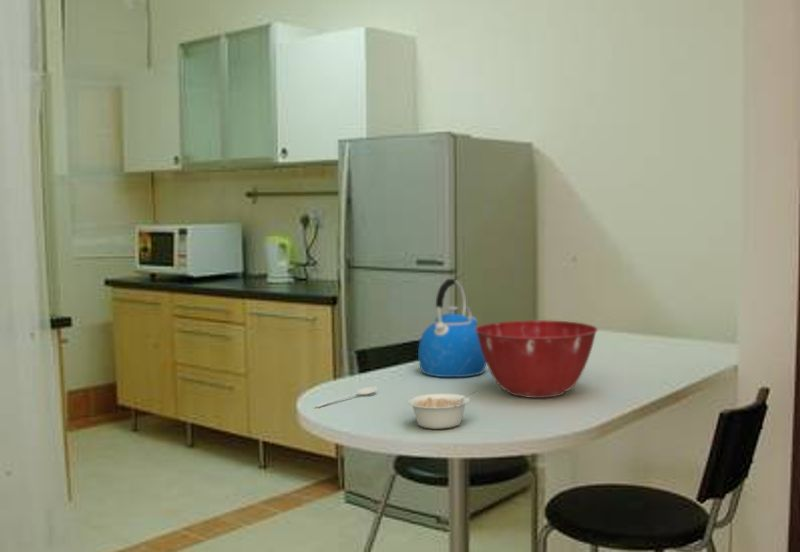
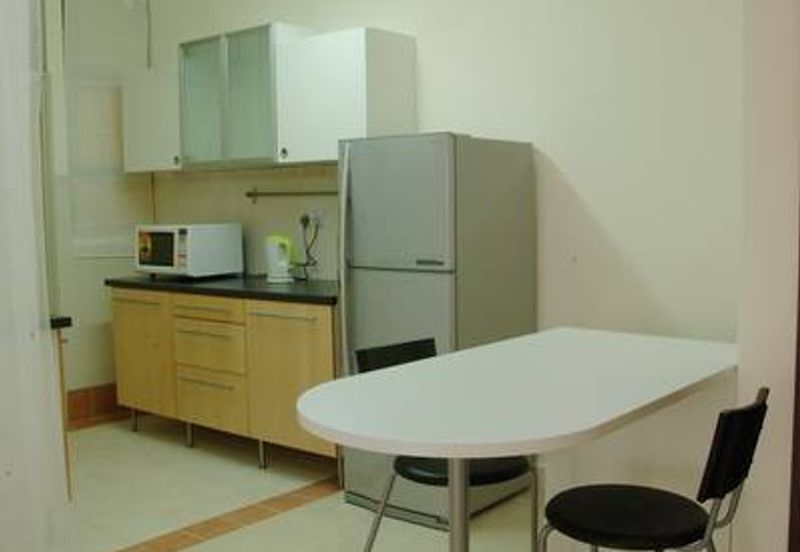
- kettle [417,278,487,378]
- stirrer [314,386,378,408]
- mixing bowl [475,319,599,399]
- legume [407,389,480,430]
